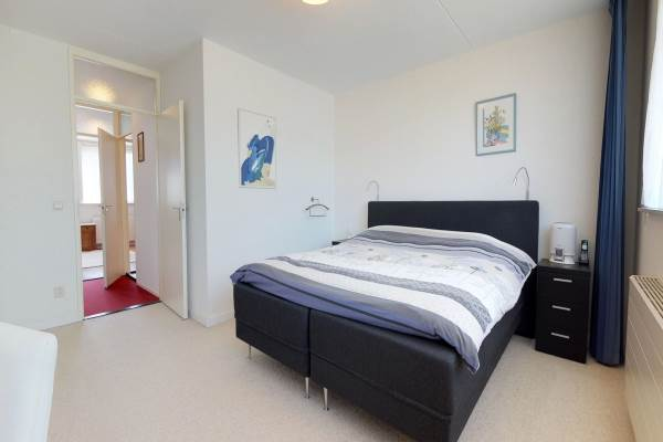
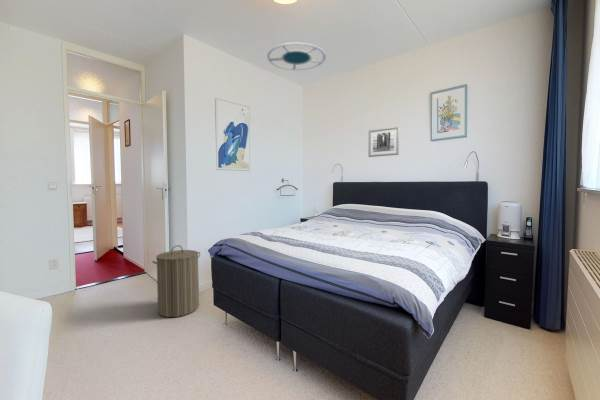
+ ceiling lamp [266,42,327,71]
+ laundry hamper [151,244,201,318]
+ wall art [368,125,401,158]
